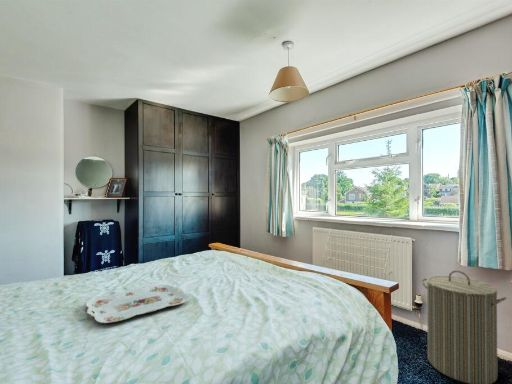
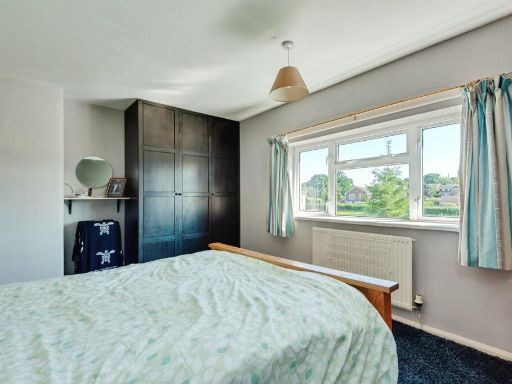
- serving tray [85,284,191,324]
- laundry hamper [421,270,508,384]
